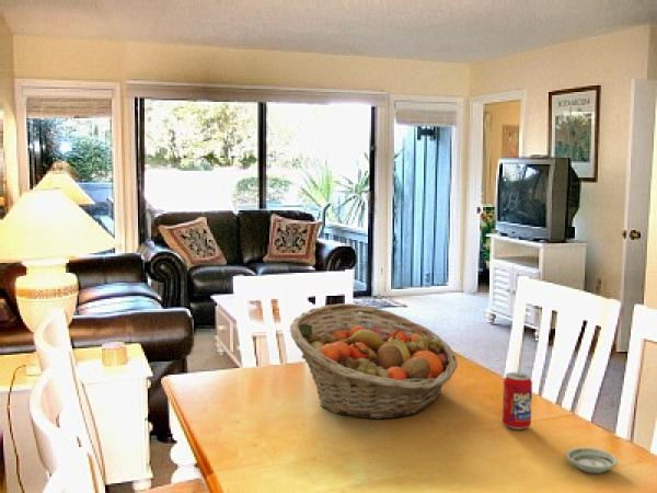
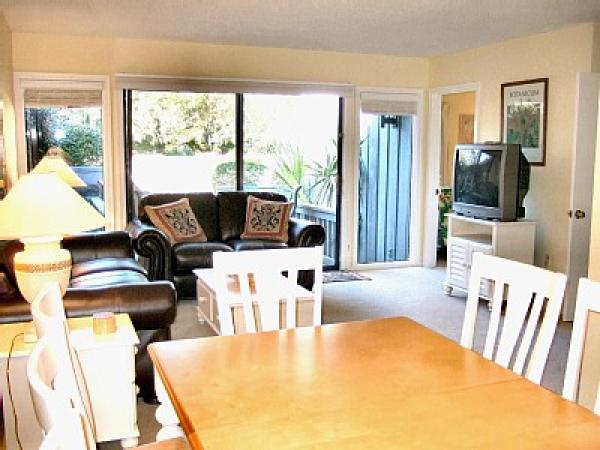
- fruit basket [289,302,459,420]
- saucer [565,447,619,474]
- beverage can [502,371,533,431]
